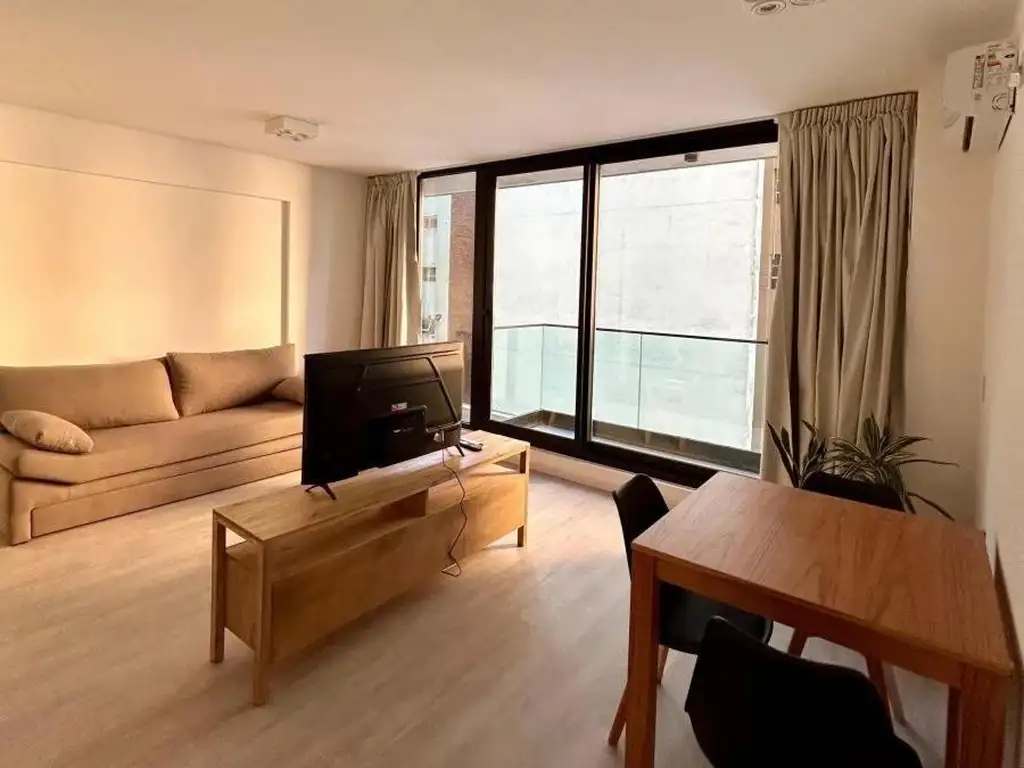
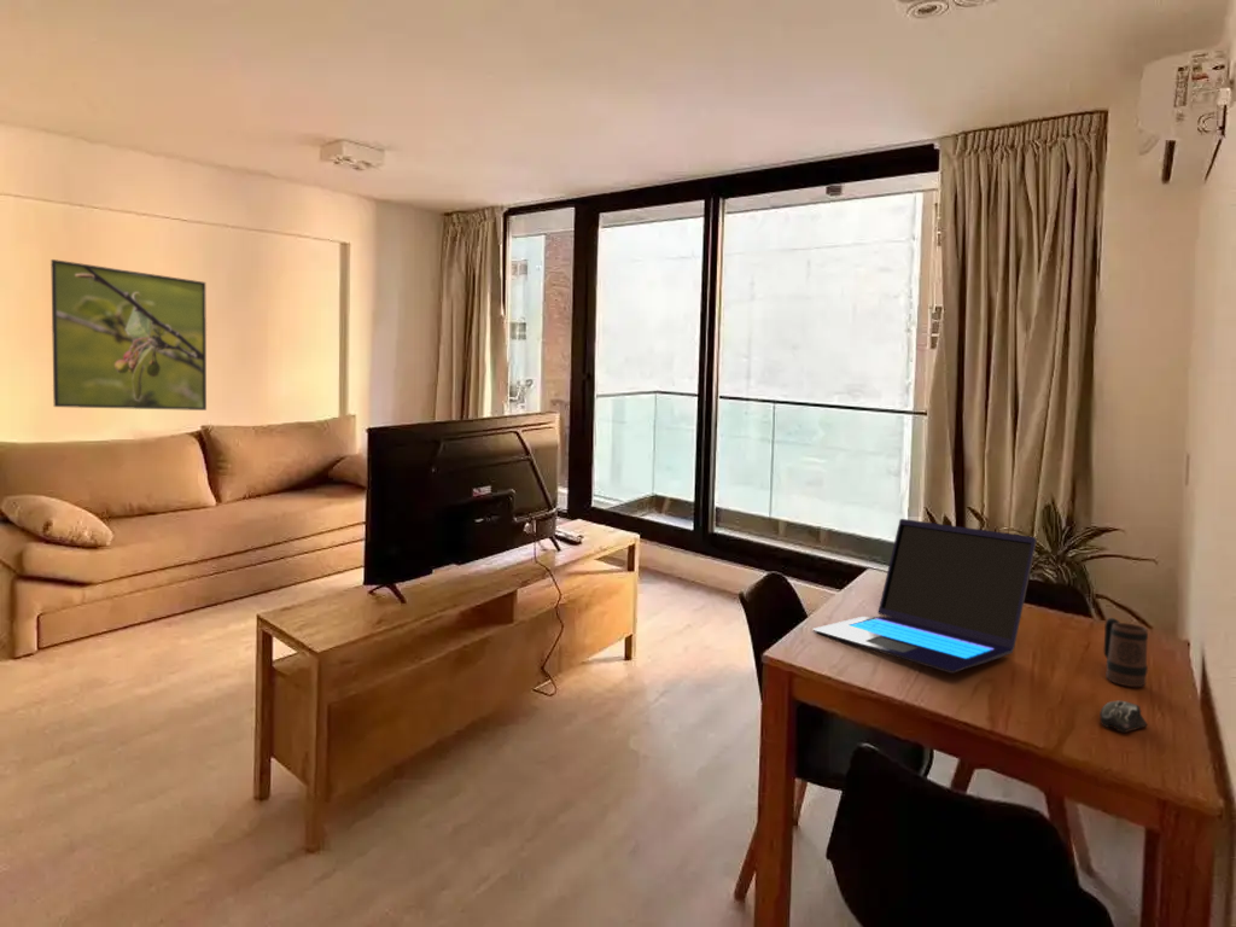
+ mug [1102,617,1149,688]
+ laptop [812,518,1038,675]
+ computer mouse [1098,700,1148,734]
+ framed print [49,258,208,412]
